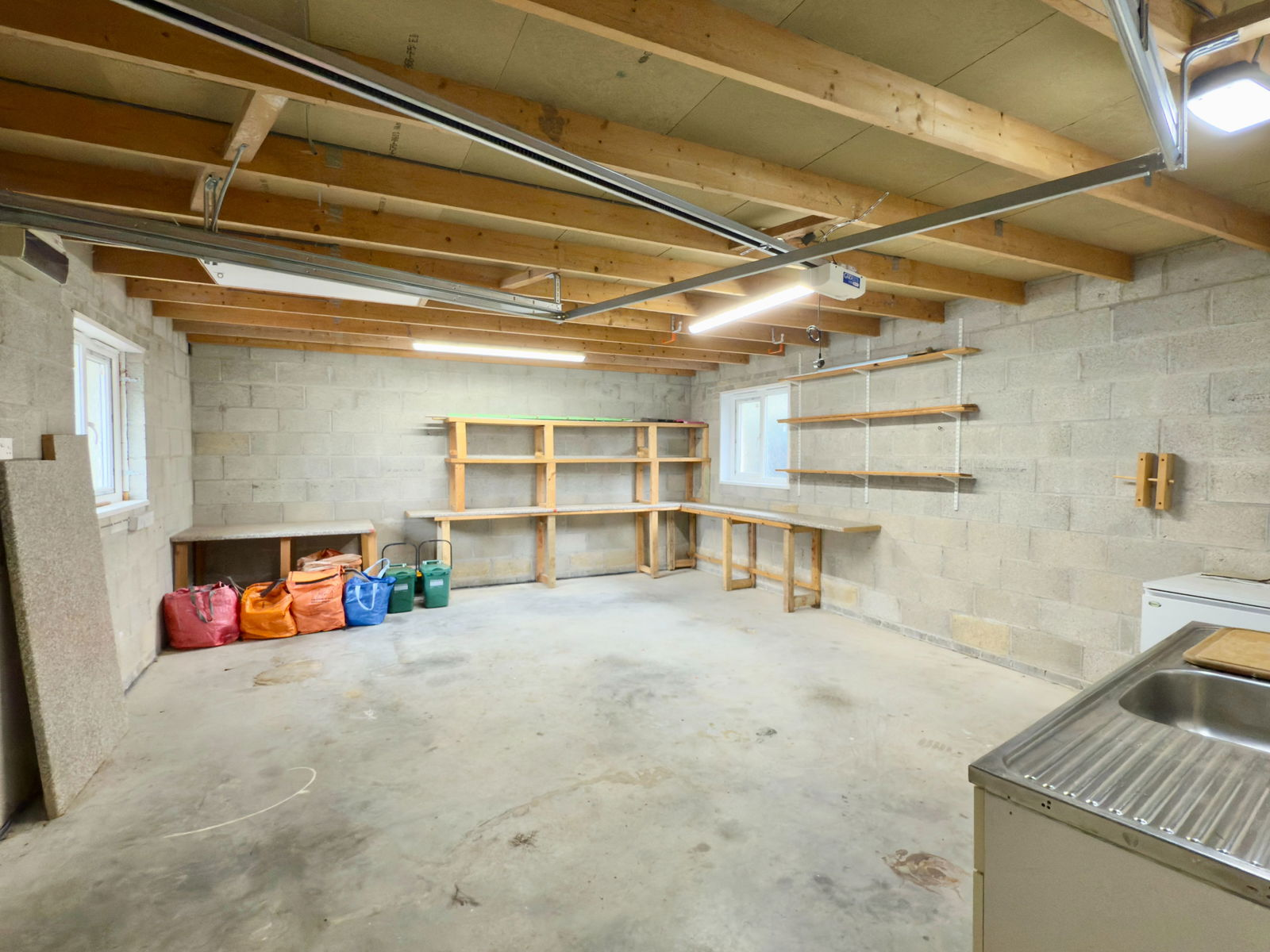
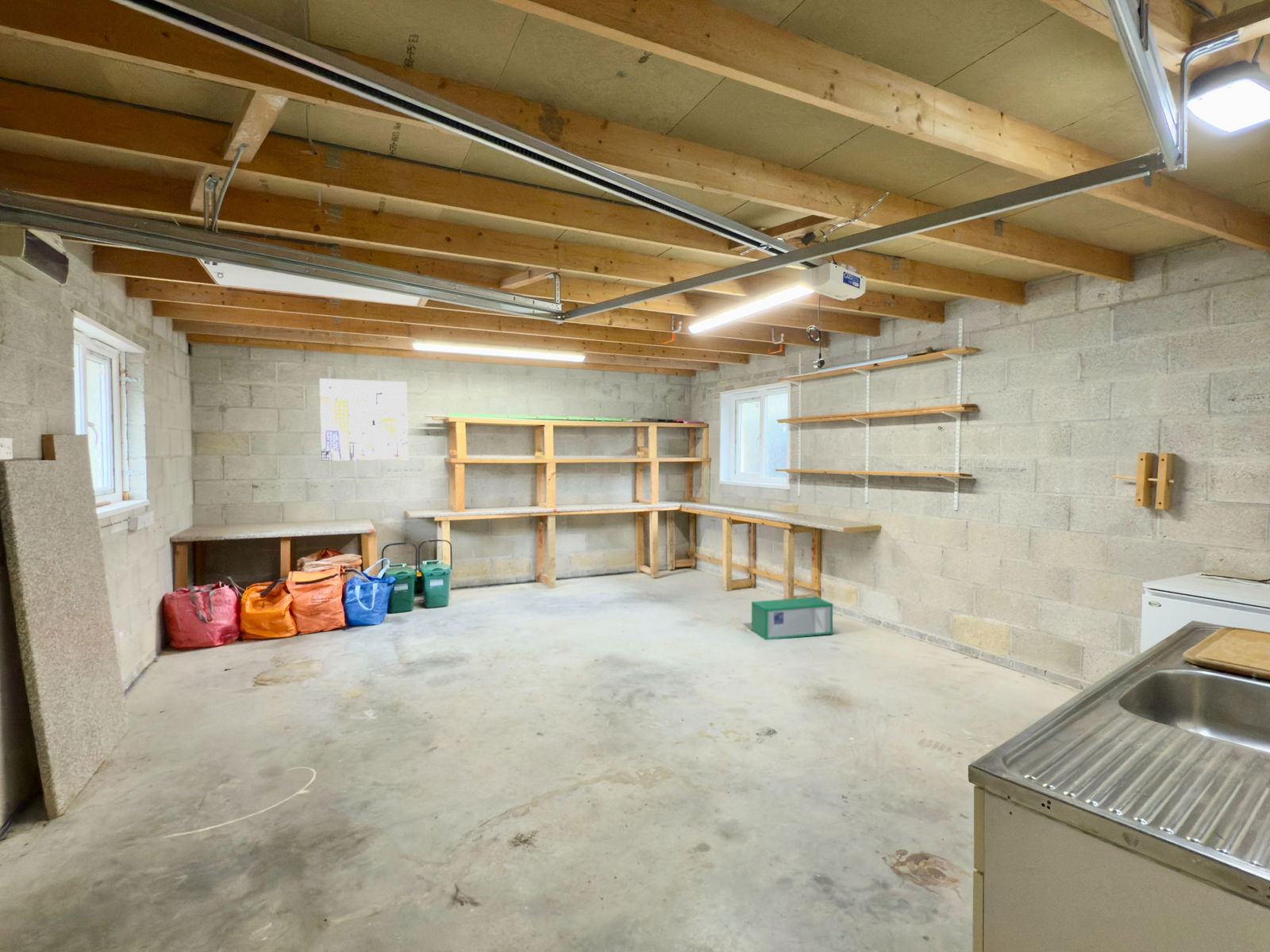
+ wall art [318,378,409,462]
+ storage bin [751,596,833,641]
